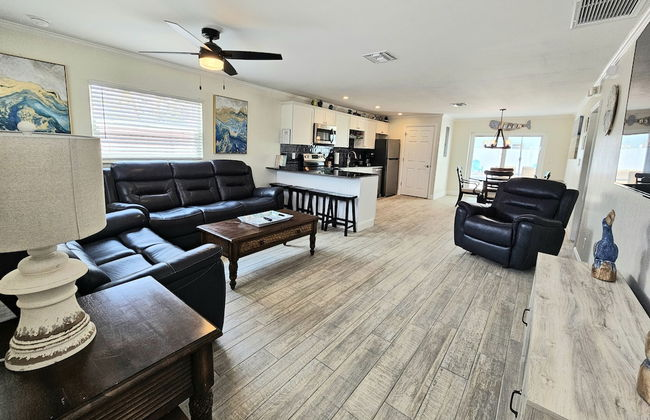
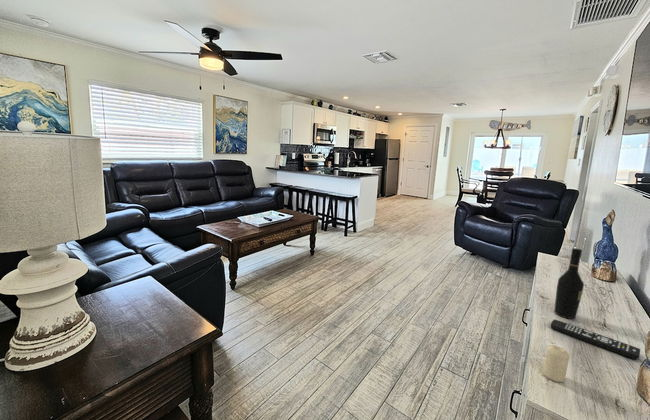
+ wine bottle [553,247,585,320]
+ candle [542,344,570,383]
+ remote control [550,319,641,361]
